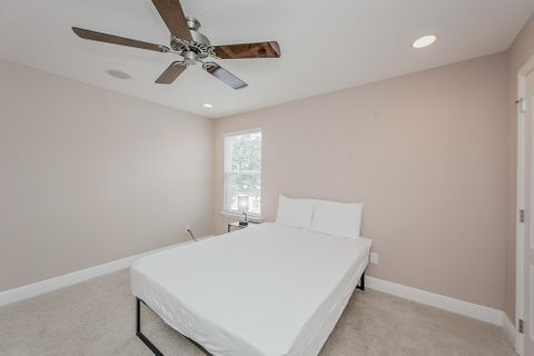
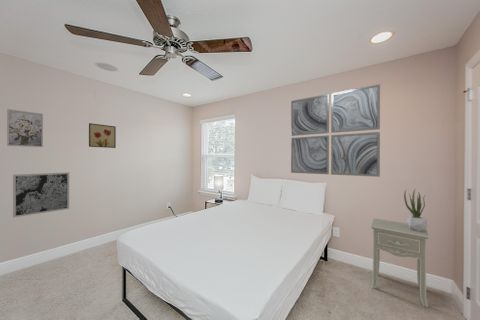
+ nightstand [369,217,431,309]
+ wall art [12,171,70,218]
+ wall art [290,83,381,178]
+ potted plant [403,189,428,232]
+ wall art [88,122,117,149]
+ wall art [6,108,44,148]
